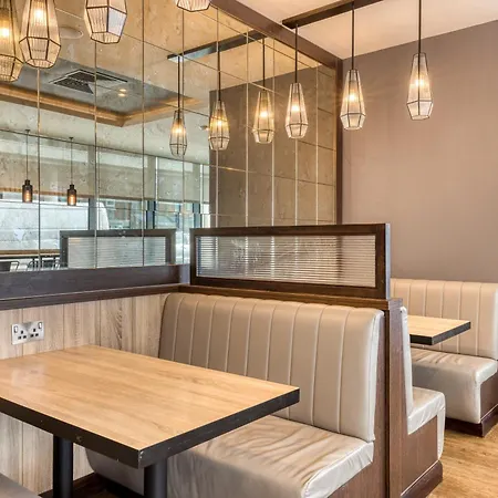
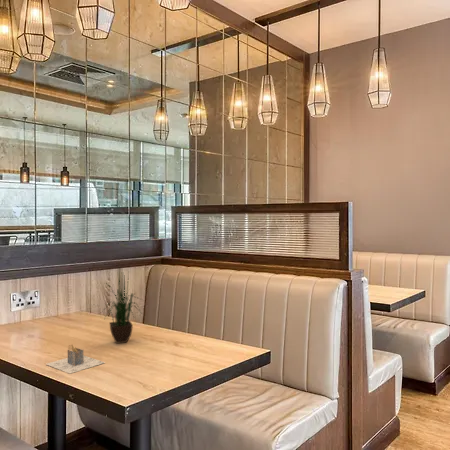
+ napkin holder [45,343,106,374]
+ potted plant [102,258,143,344]
